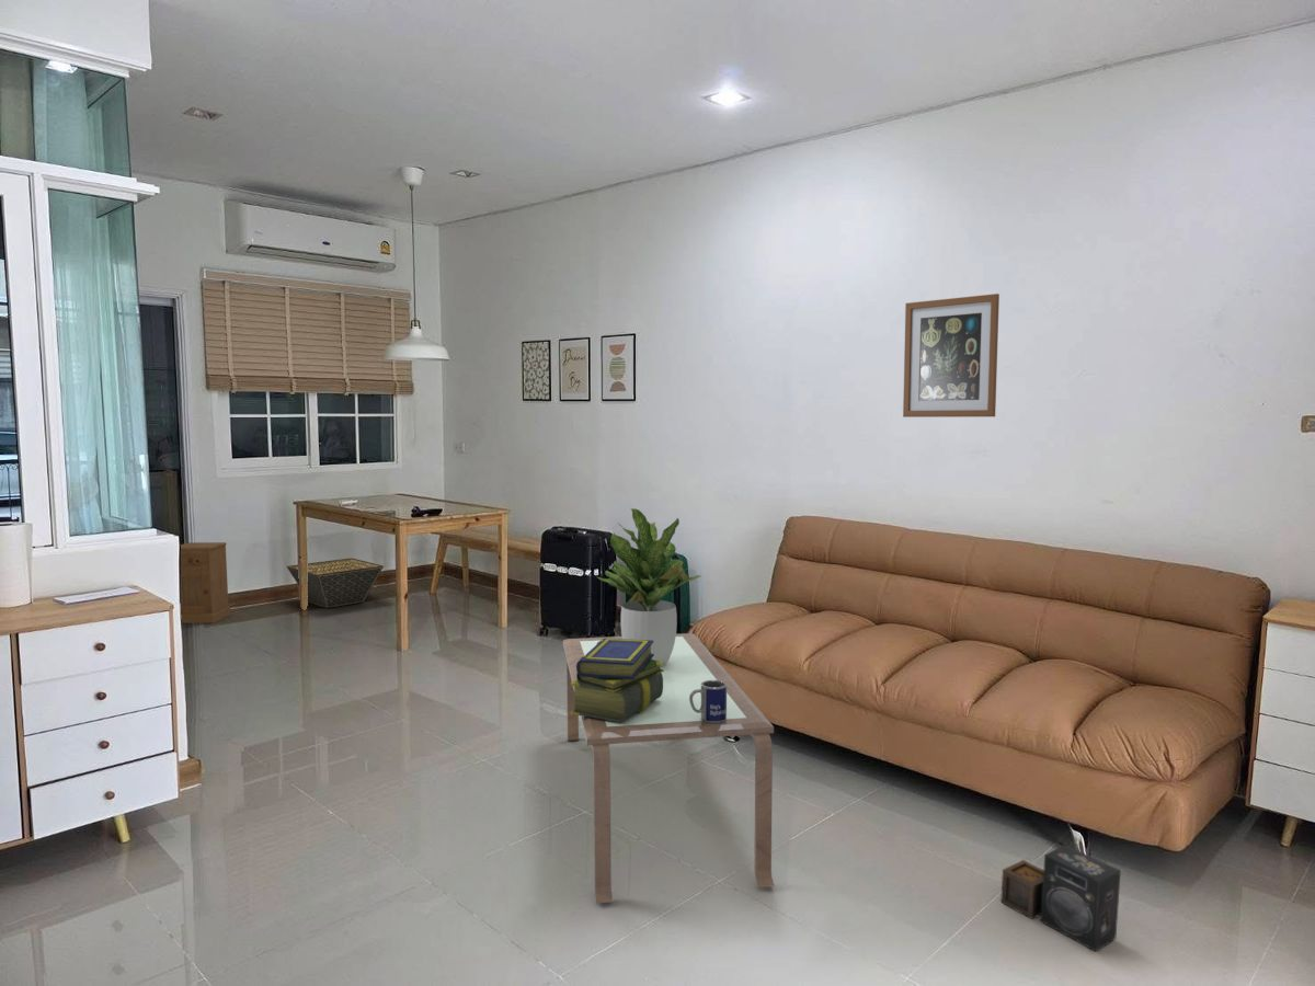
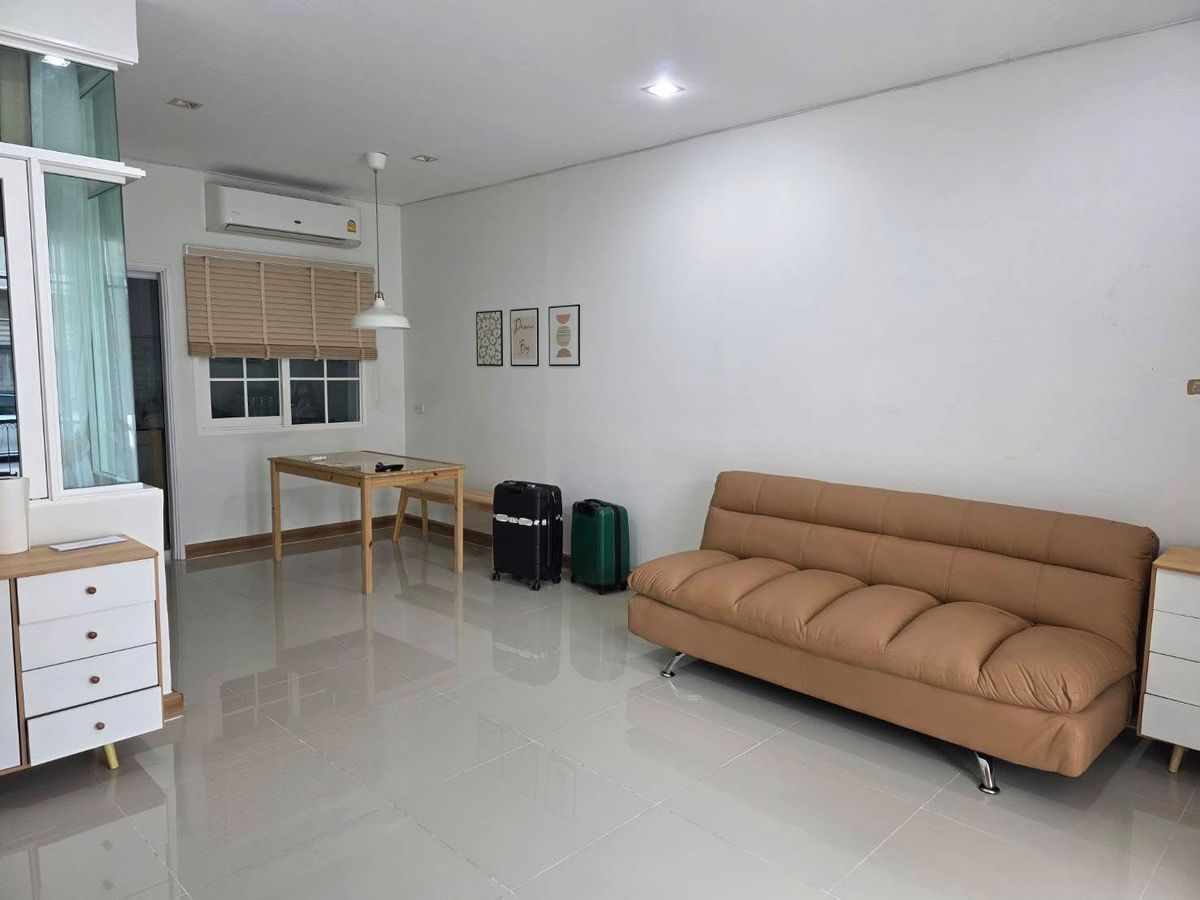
- wall art [902,293,1000,419]
- nightstand [180,541,232,624]
- stereo [999,844,1122,952]
- potted plant [597,507,701,667]
- basket [286,557,385,609]
- mug [689,680,727,723]
- coffee table [562,632,775,905]
- stack of books [571,639,664,722]
